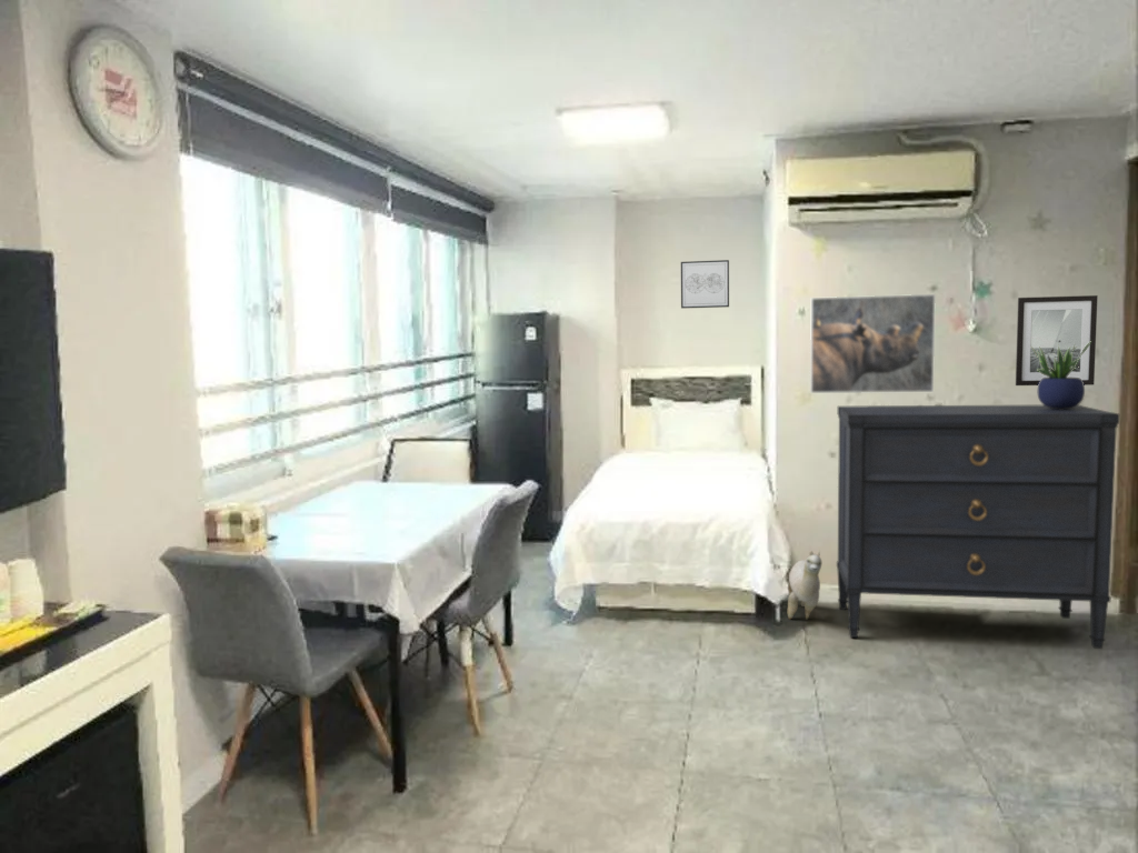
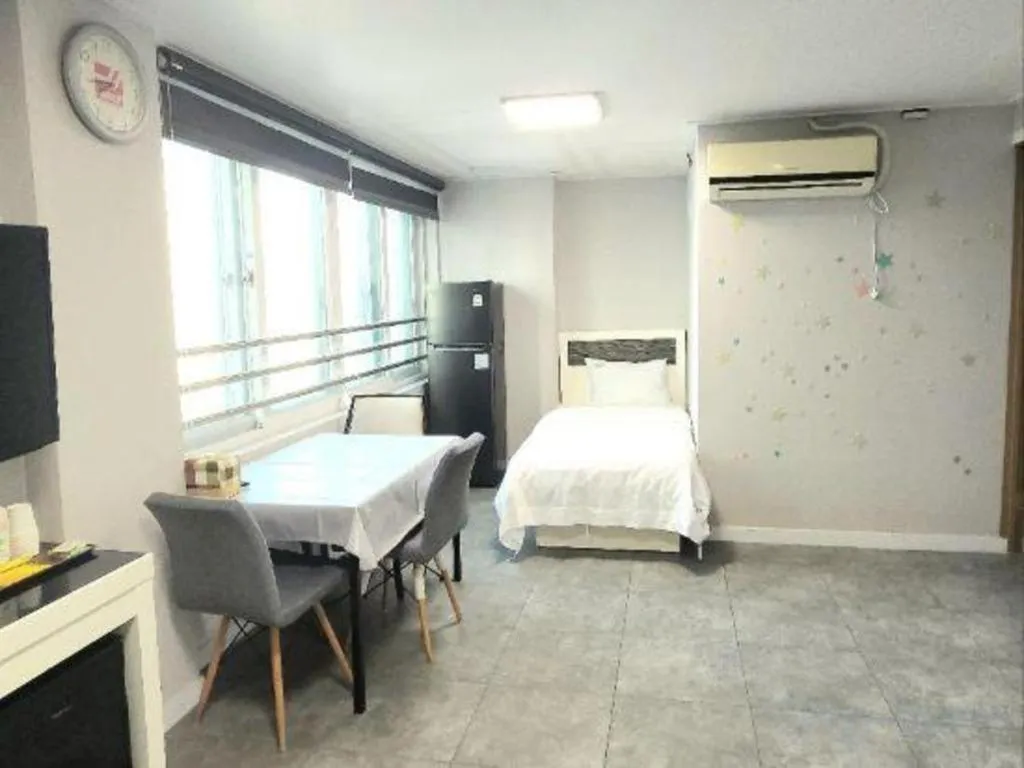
- dresser [836,404,1120,650]
- plush toy [787,549,822,621]
- wall art [1015,294,1099,387]
- wall art [680,259,730,310]
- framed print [809,293,937,394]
- potted plant [1031,341,1091,410]
